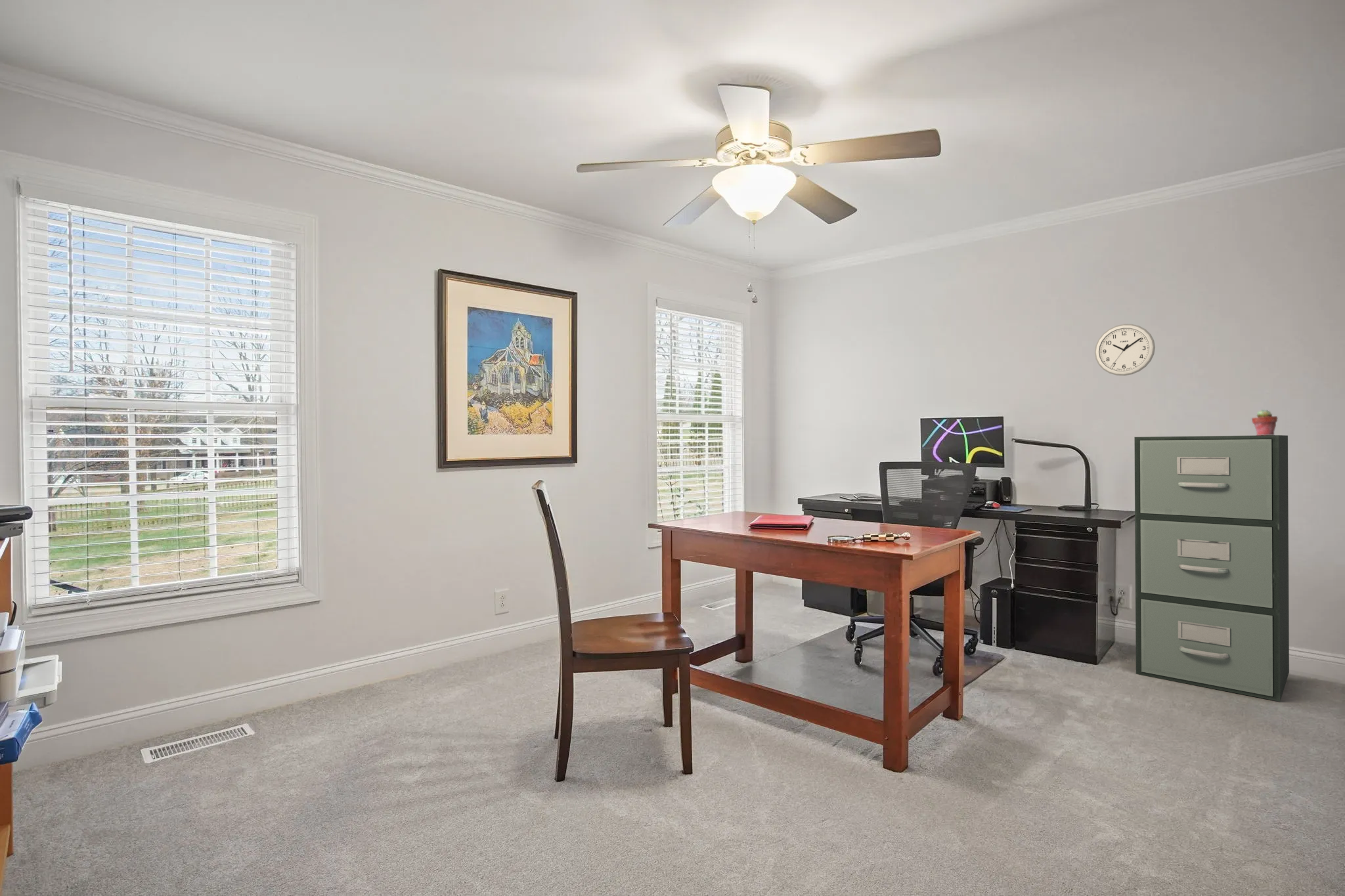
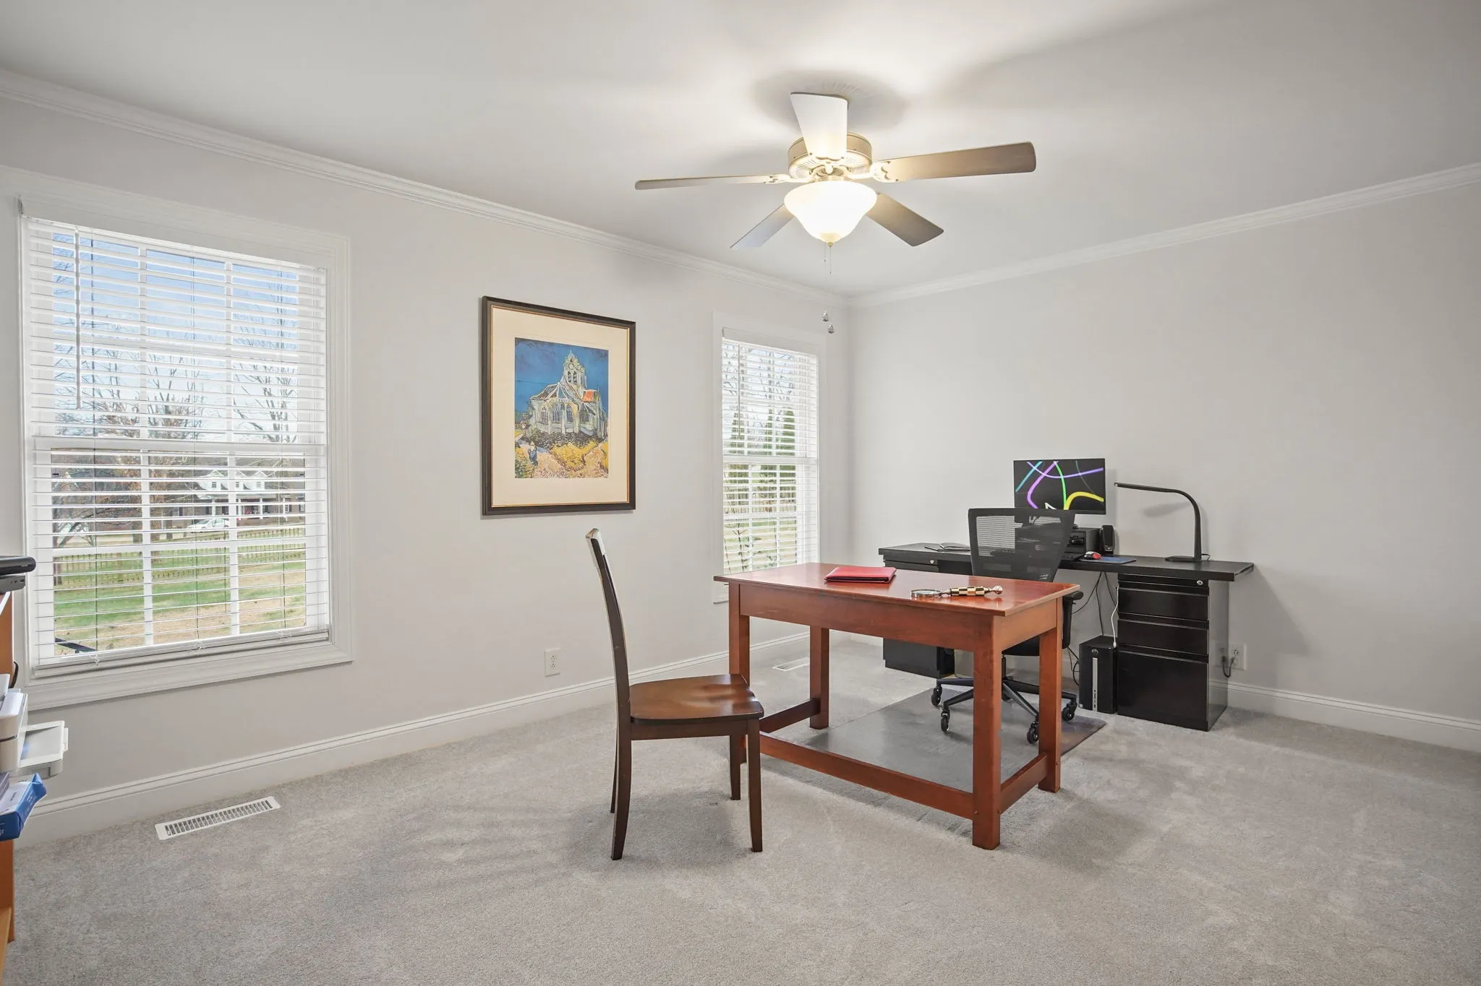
- filing cabinet [1134,435,1290,702]
- wall clock [1094,324,1156,376]
- potted succulent [1251,409,1279,435]
